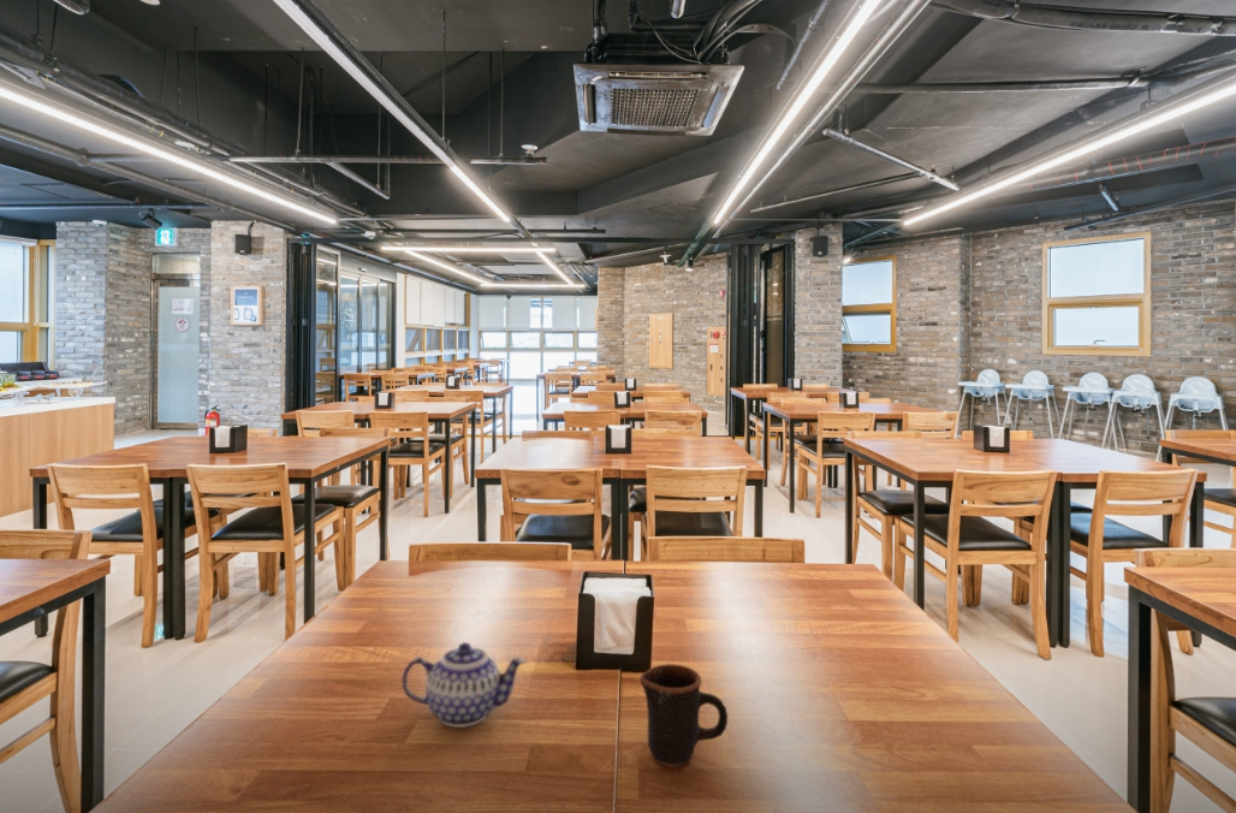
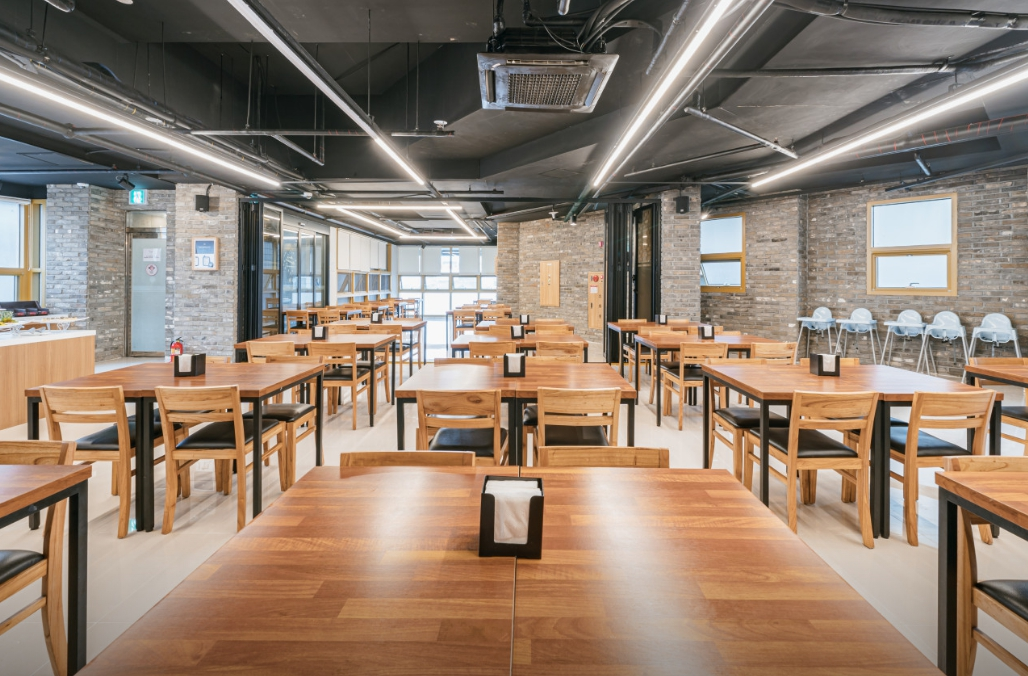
- mug [638,663,729,769]
- teapot [400,641,527,729]
